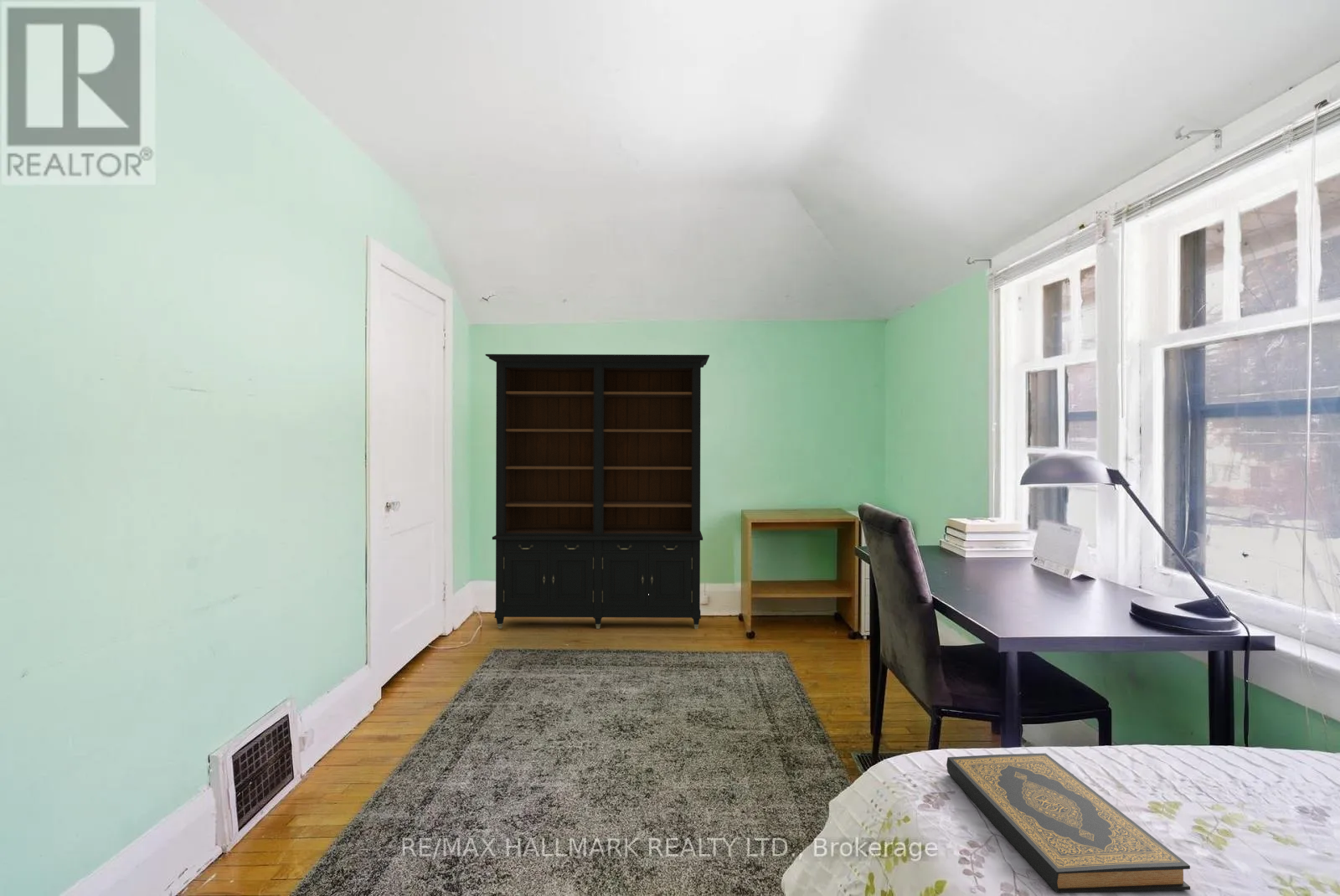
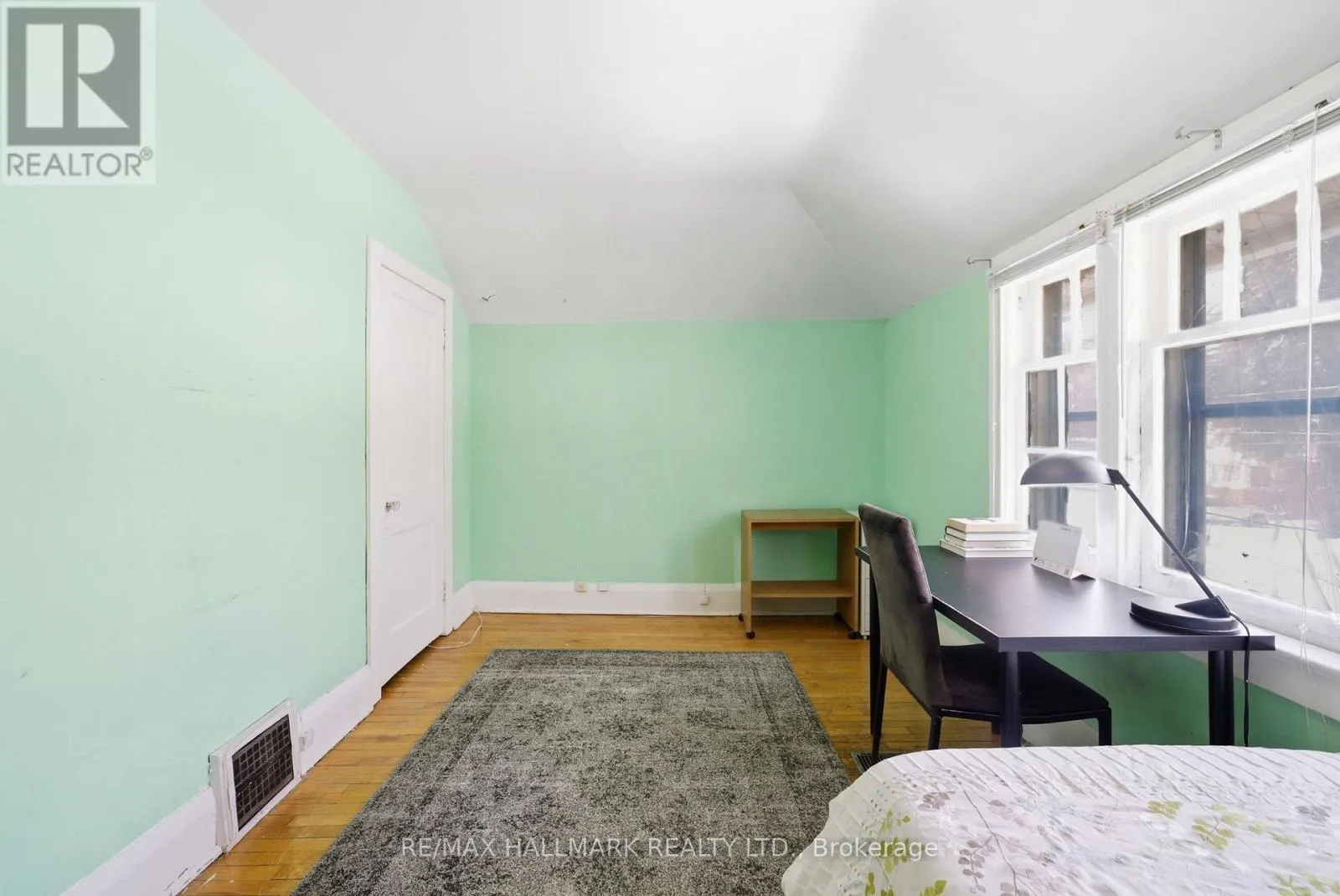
- hardback book [946,753,1191,893]
- bookcase [485,353,710,630]
